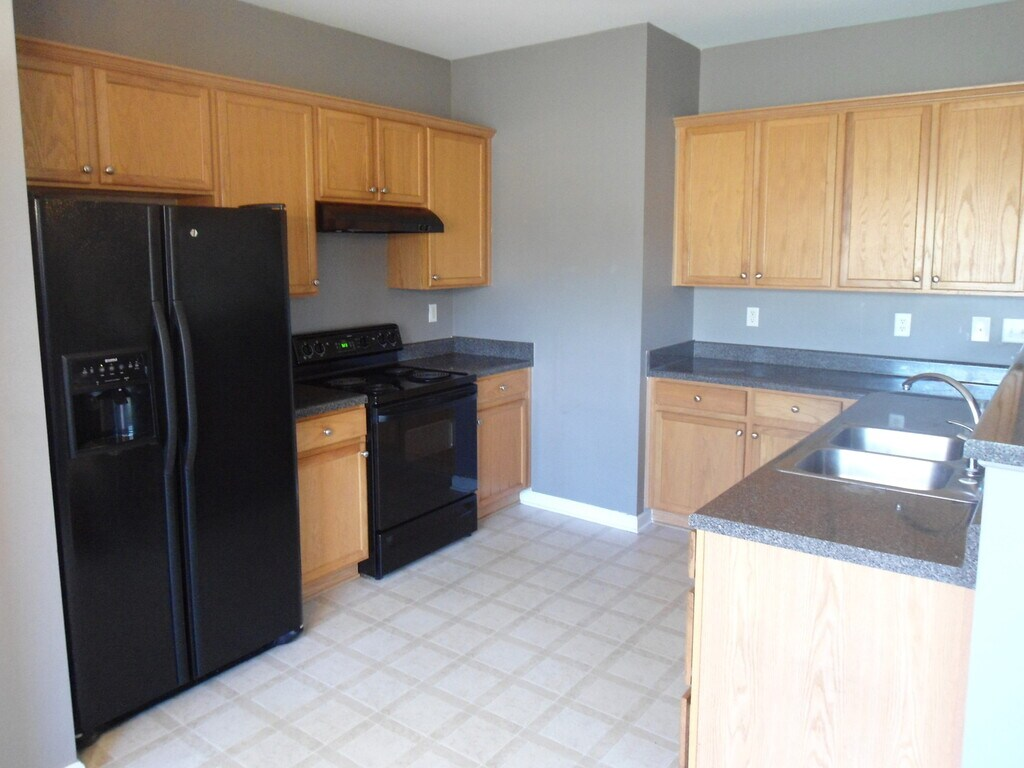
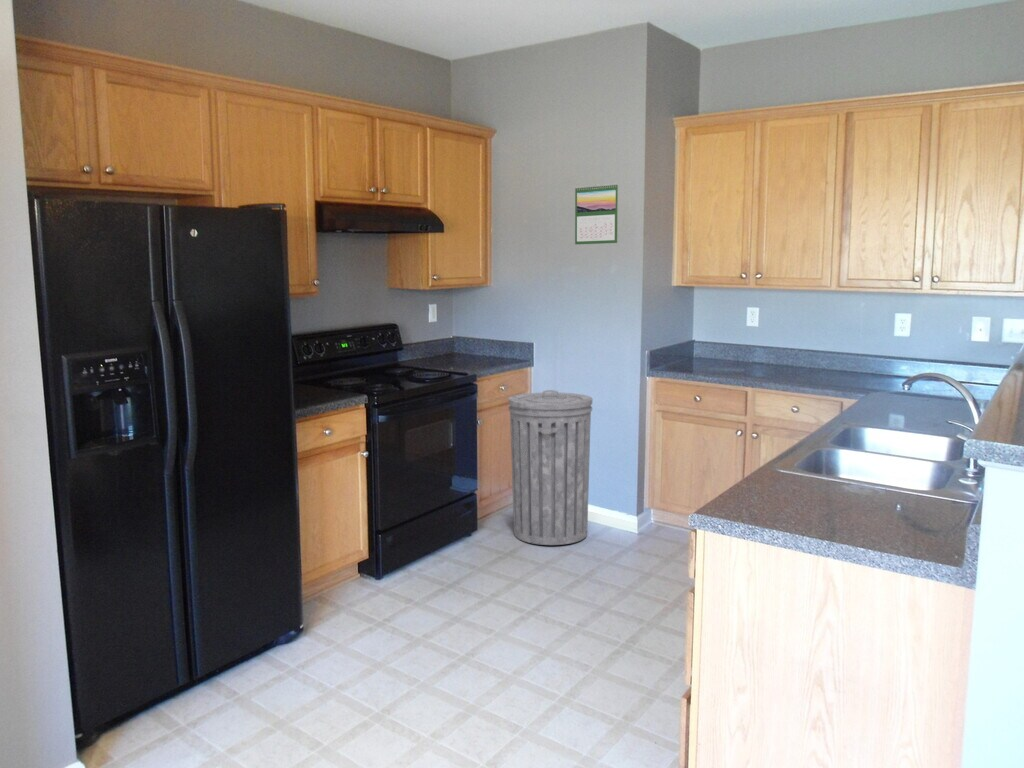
+ calendar [574,182,619,245]
+ trash can [508,389,593,546]
